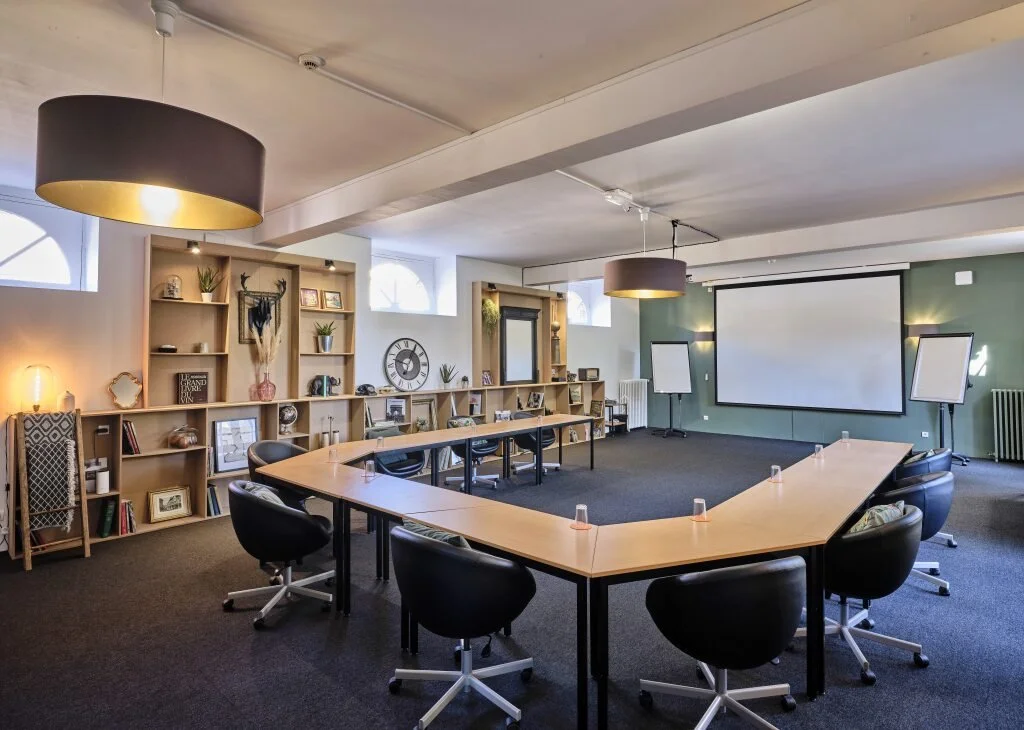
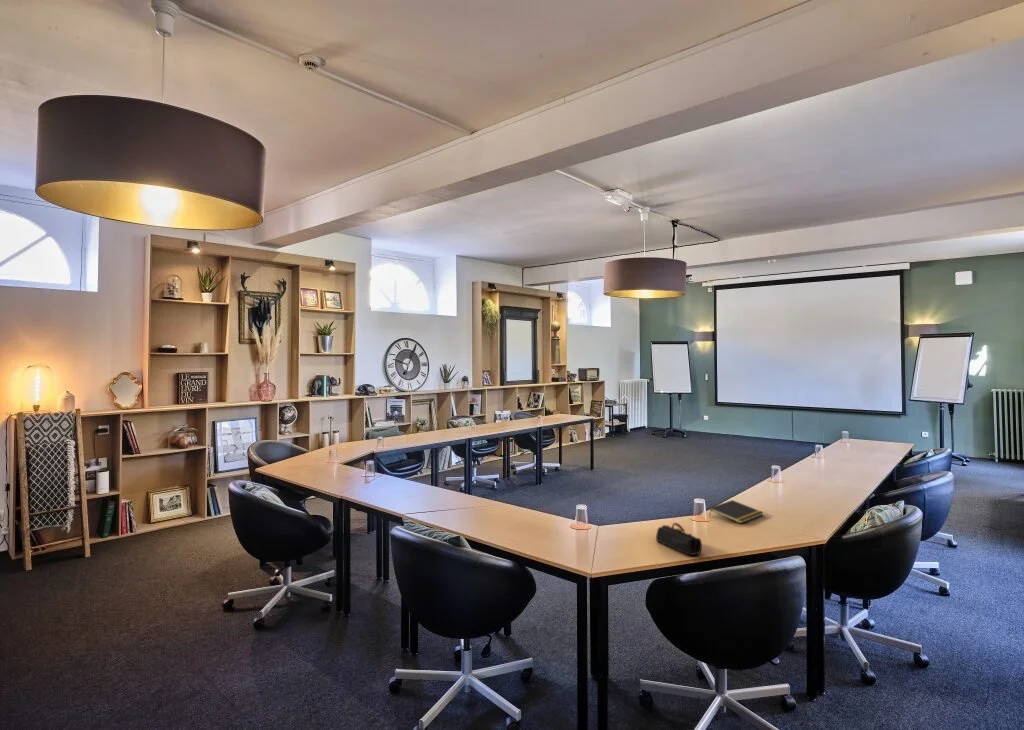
+ pencil case [655,522,703,556]
+ notepad [708,499,764,524]
